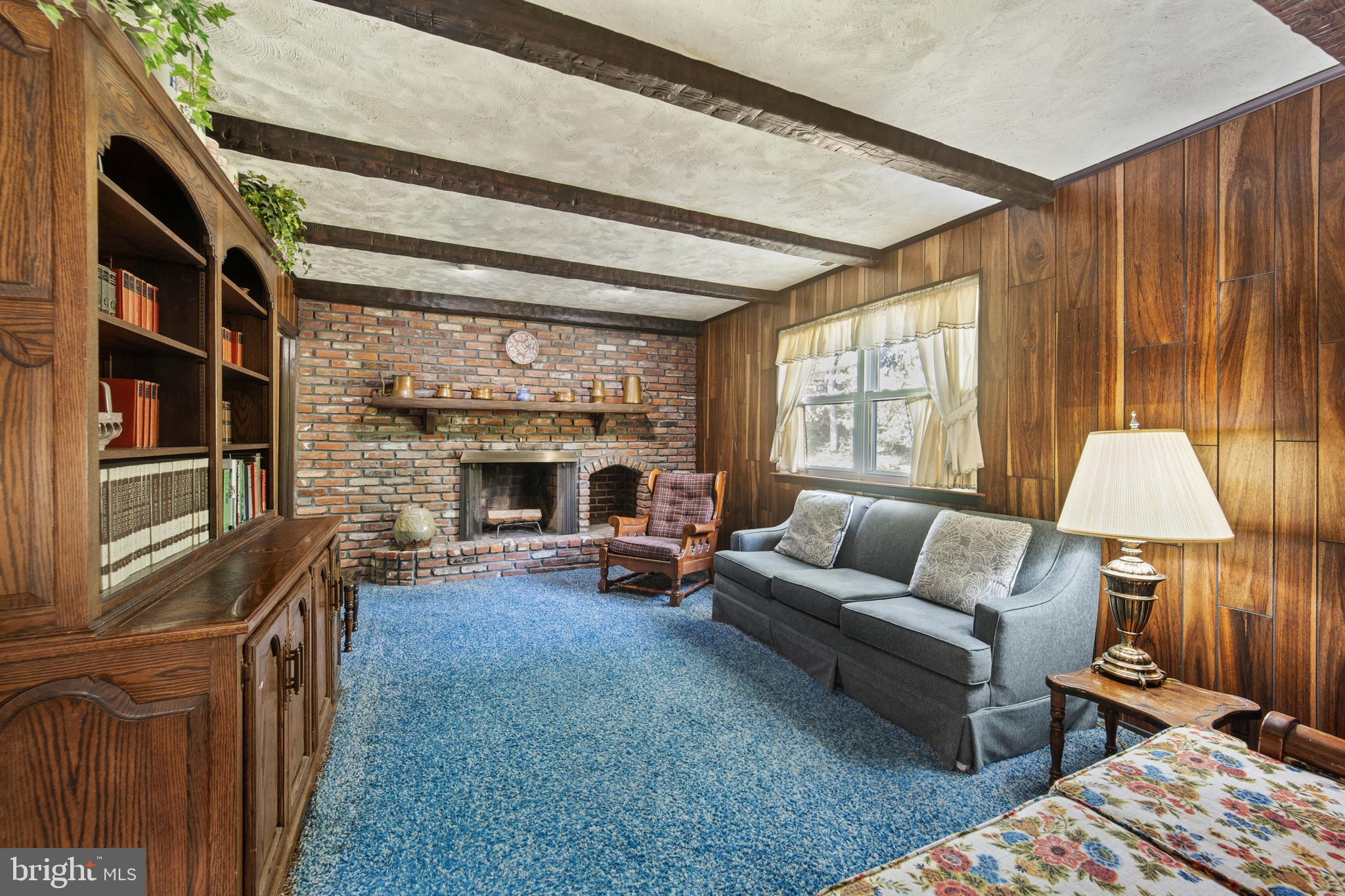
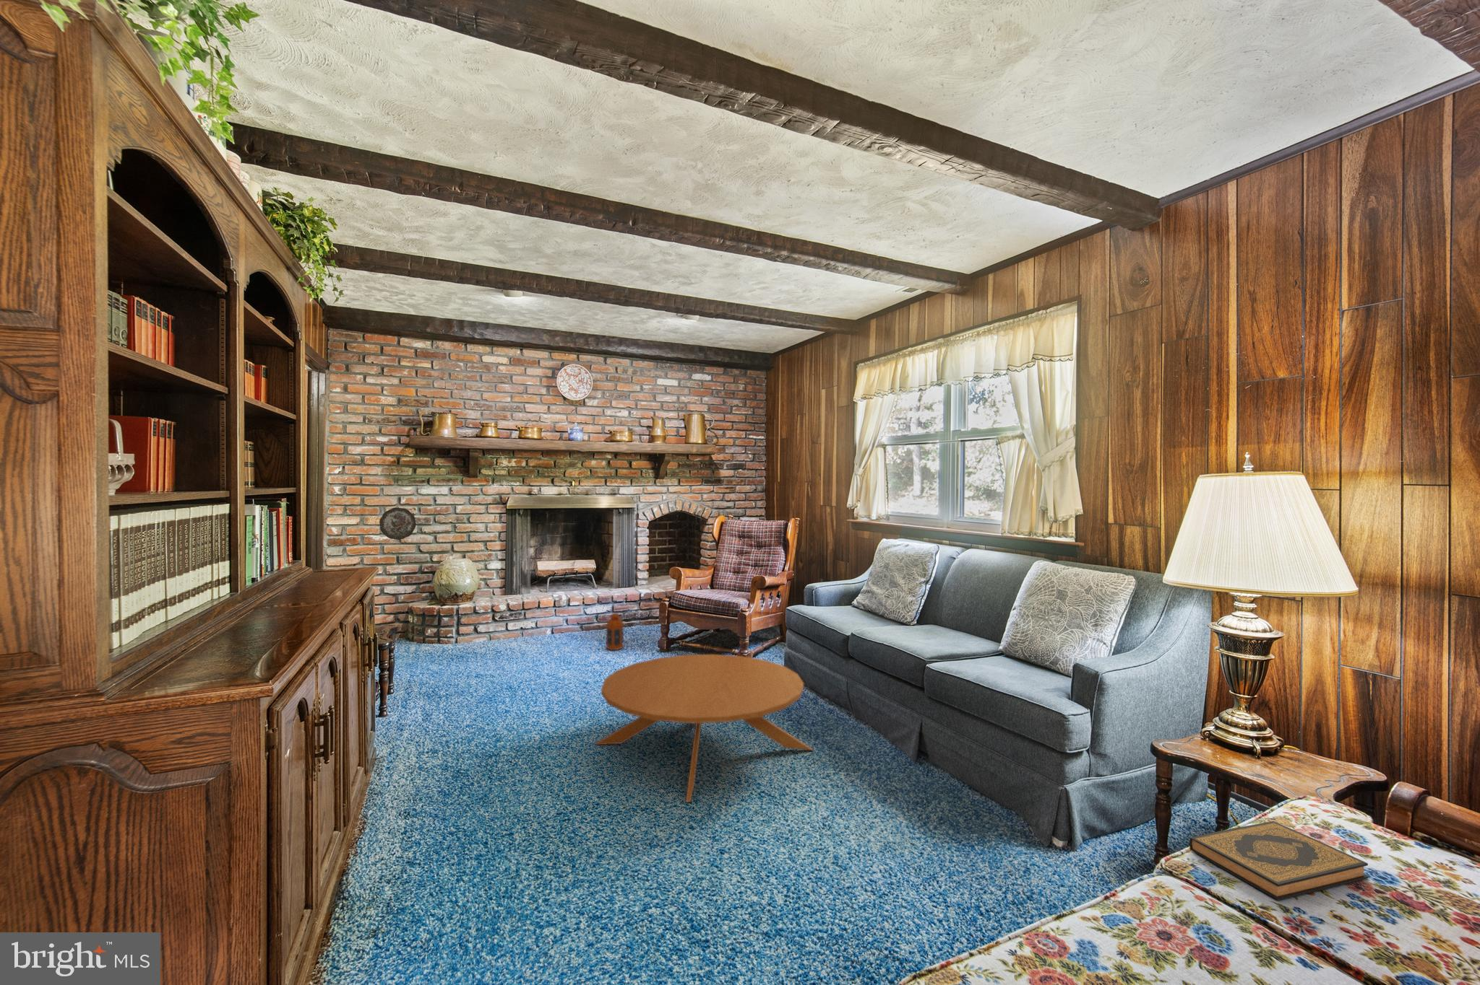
+ lantern [605,607,624,651]
+ hardback book [1188,820,1369,901]
+ decorative plate [379,507,417,541]
+ coffee table [594,654,813,804]
